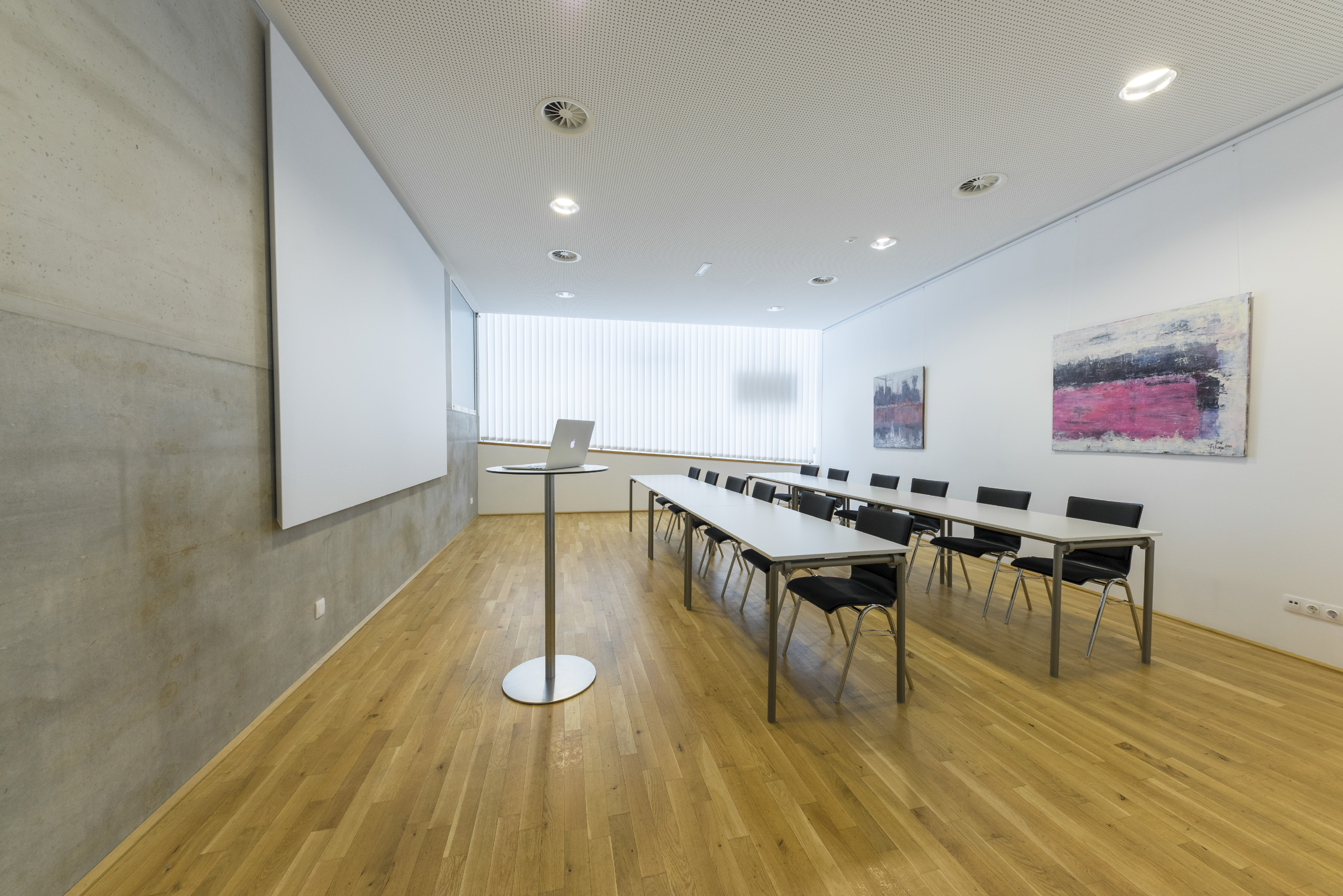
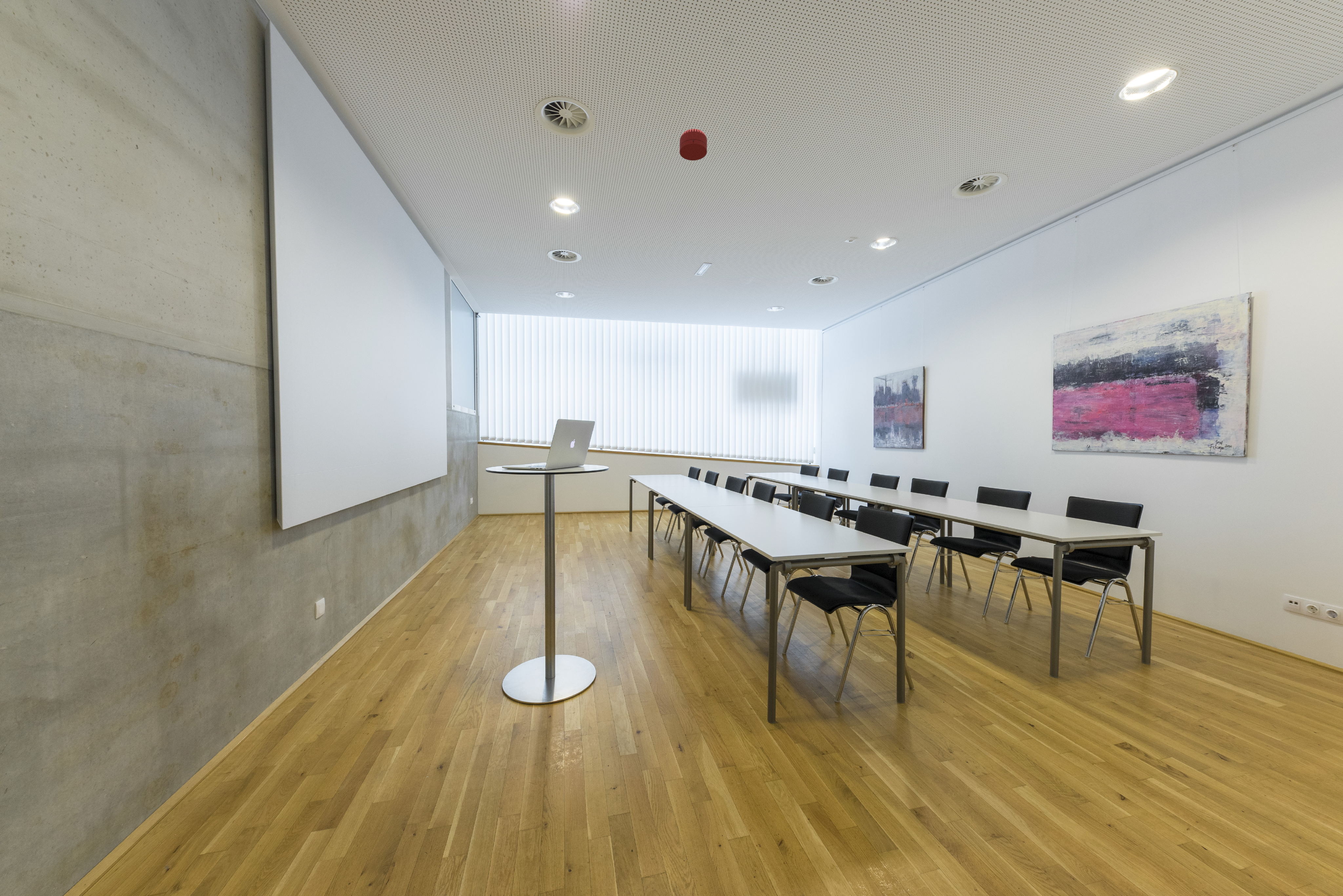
+ smoke detector [679,128,708,161]
